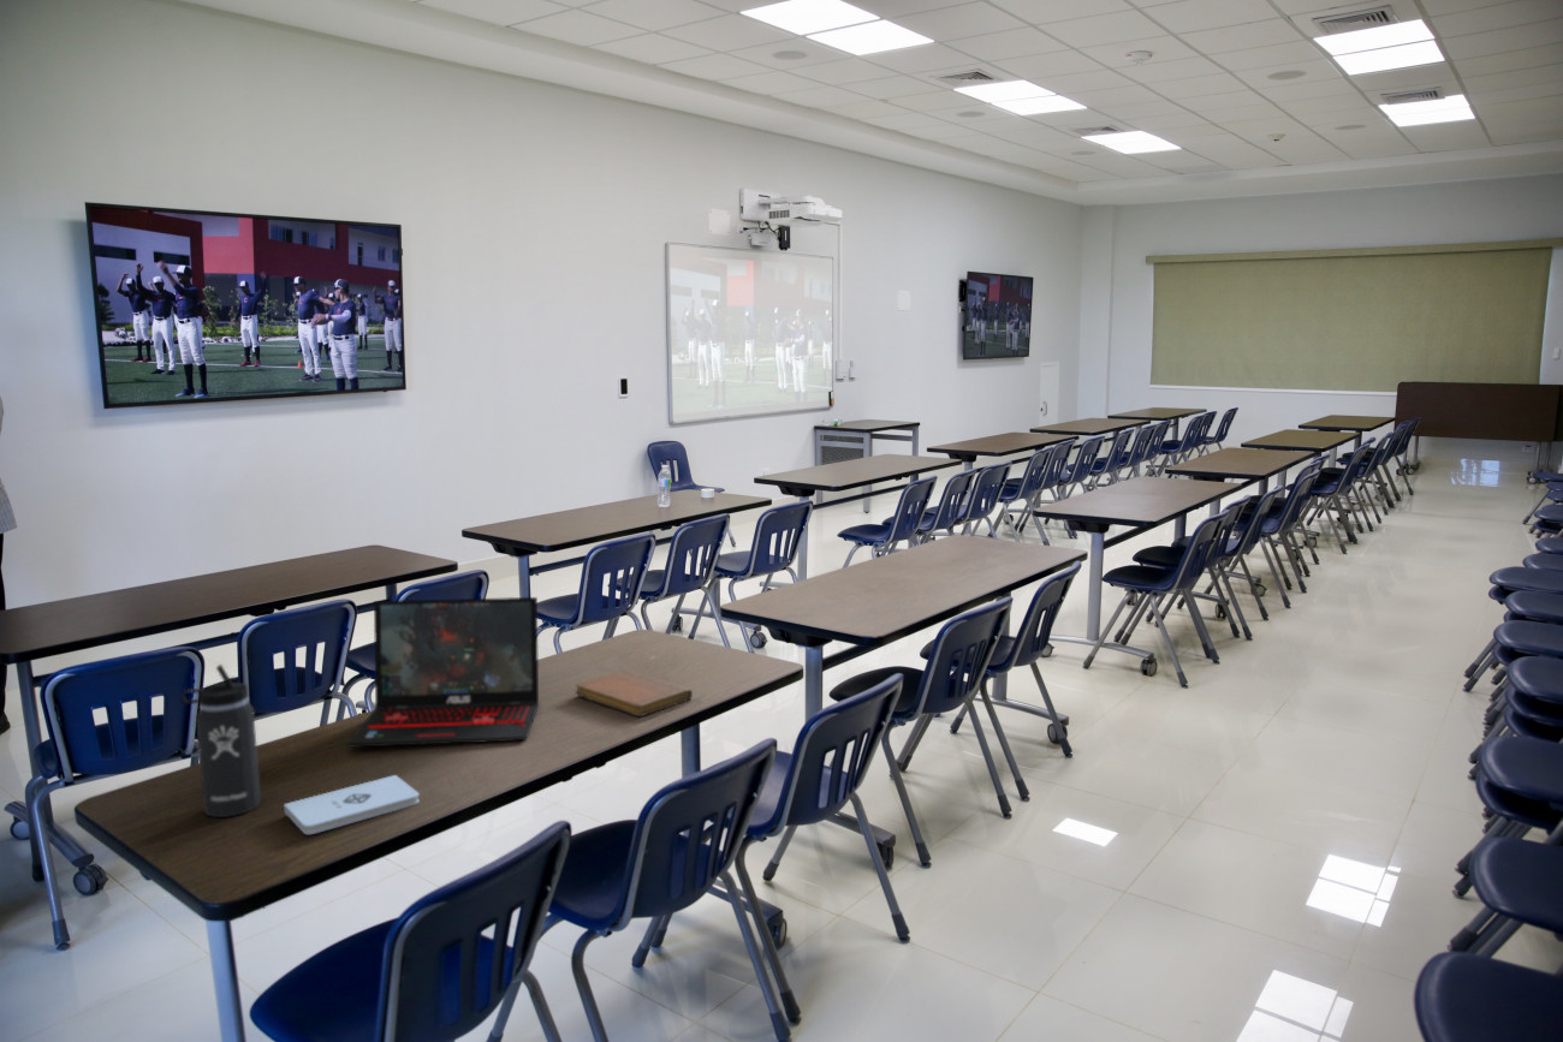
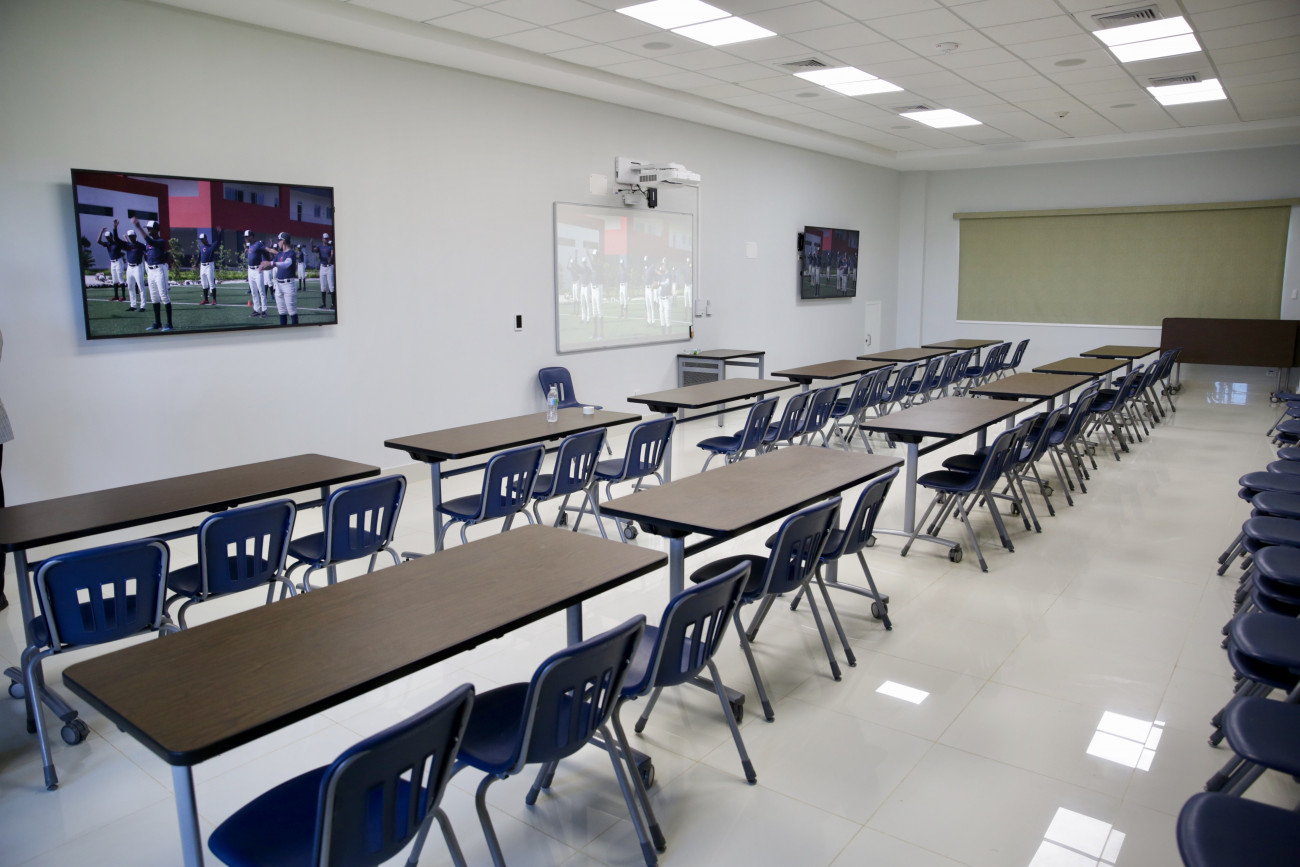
- notepad [283,774,421,835]
- thermos bottle [179,663,262,818]
- laptop [345,596,540,749]
- notebook [574,669,694,718]
